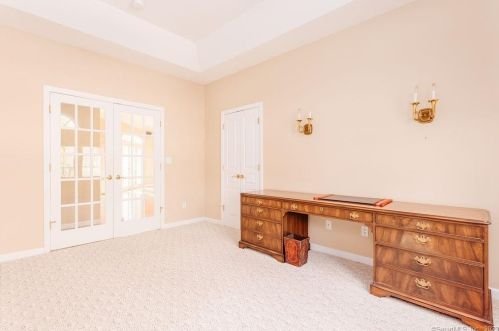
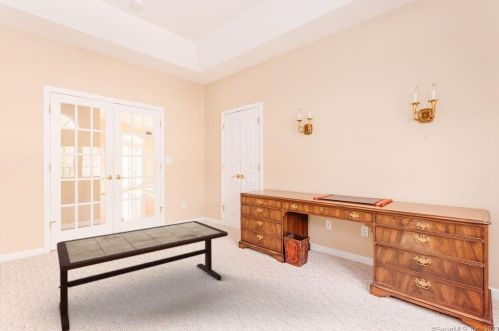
+ coffee table [56,220,229,331]
